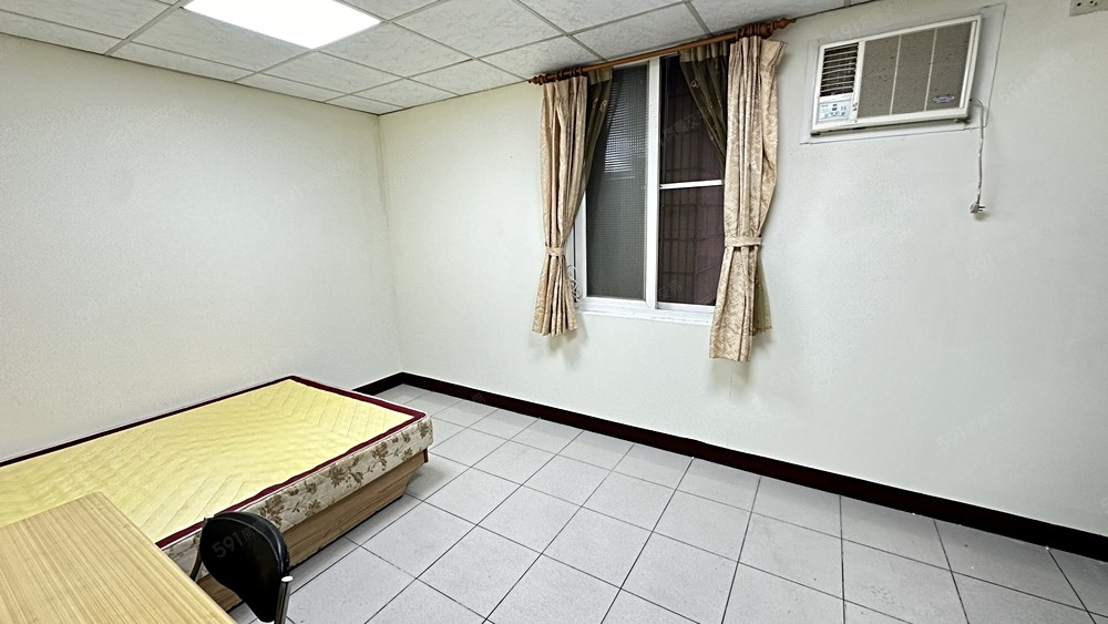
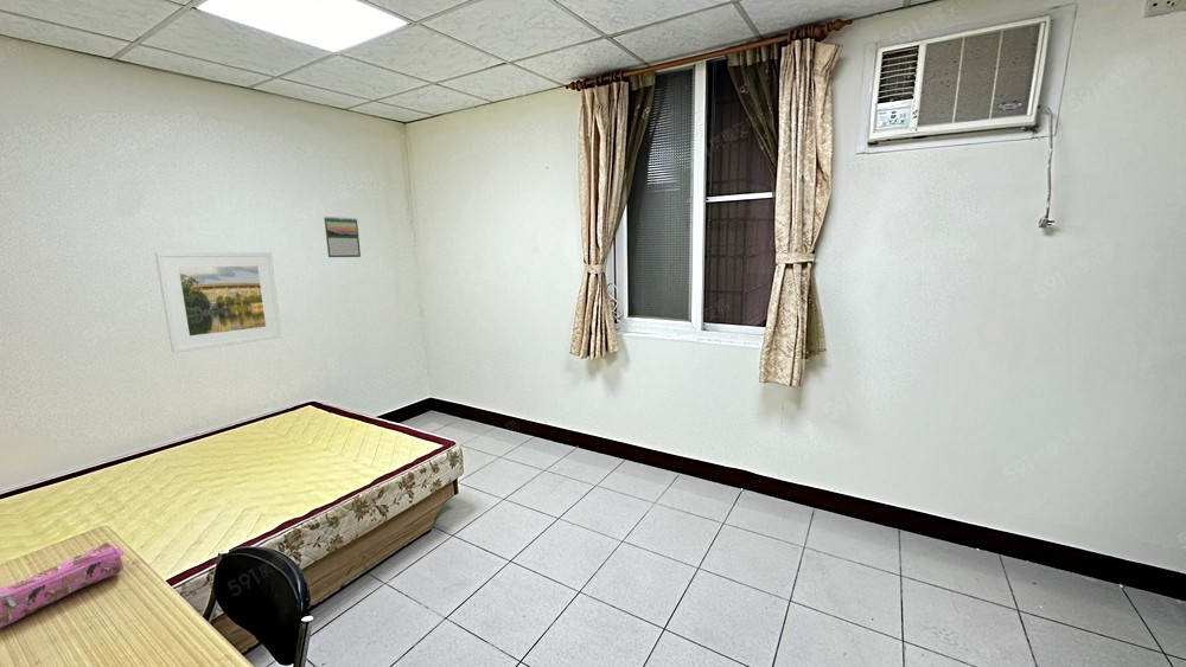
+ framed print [154,251,283,354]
+ calendar [323,216,362,258]
+ pencil case [0,540,126,629]
